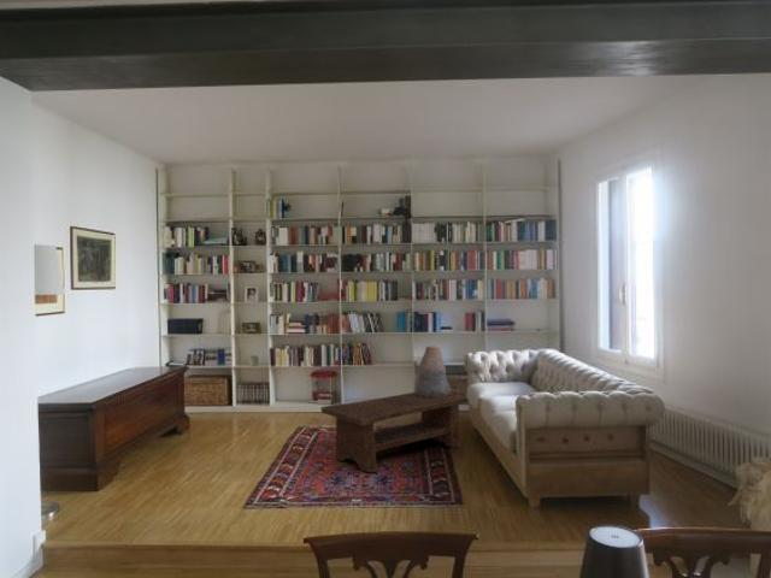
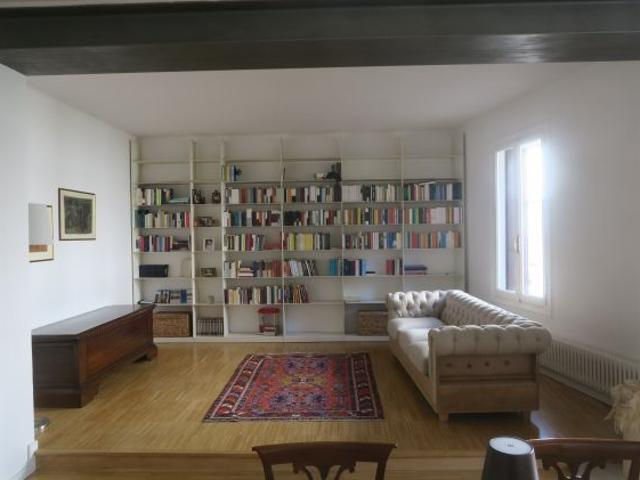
- coffee table [319,391,470,473]
- decorative urn [413,344,452,397]
